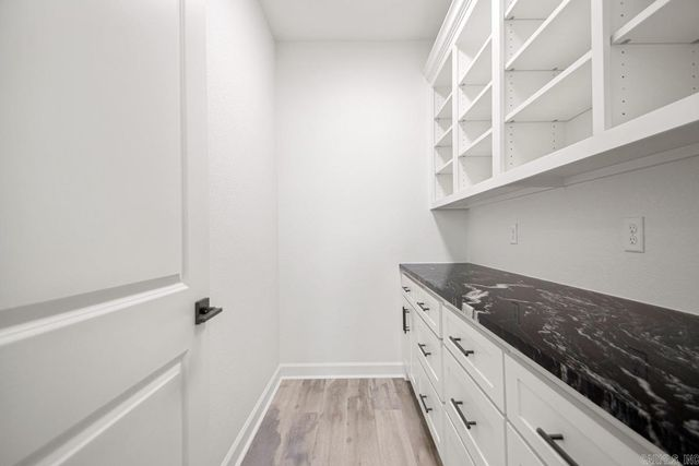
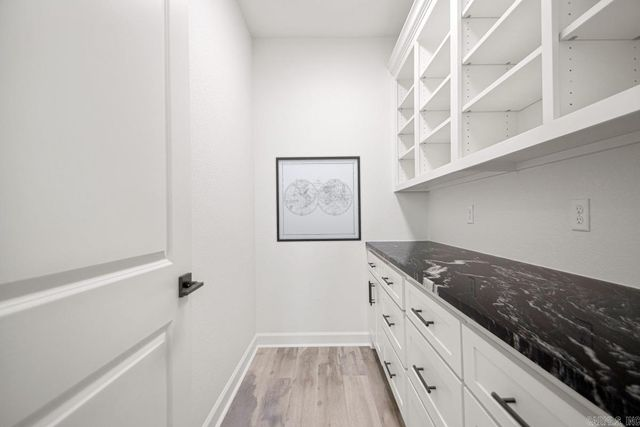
+ wall art [275,155,362,243]
